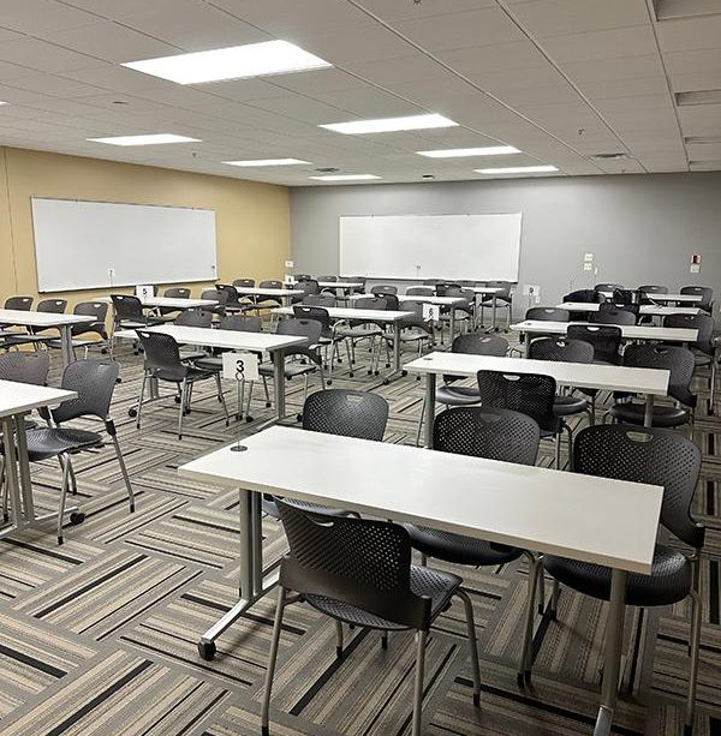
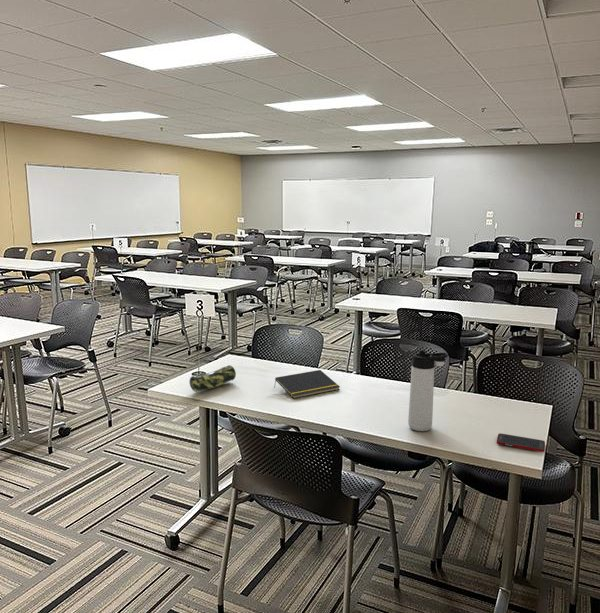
+ pencil case [188,364,237,393]
+ notepad [273,369,341,399]
+ thermos bottle [407,350,449,432]
+ cell phone [495,432,546,453]
